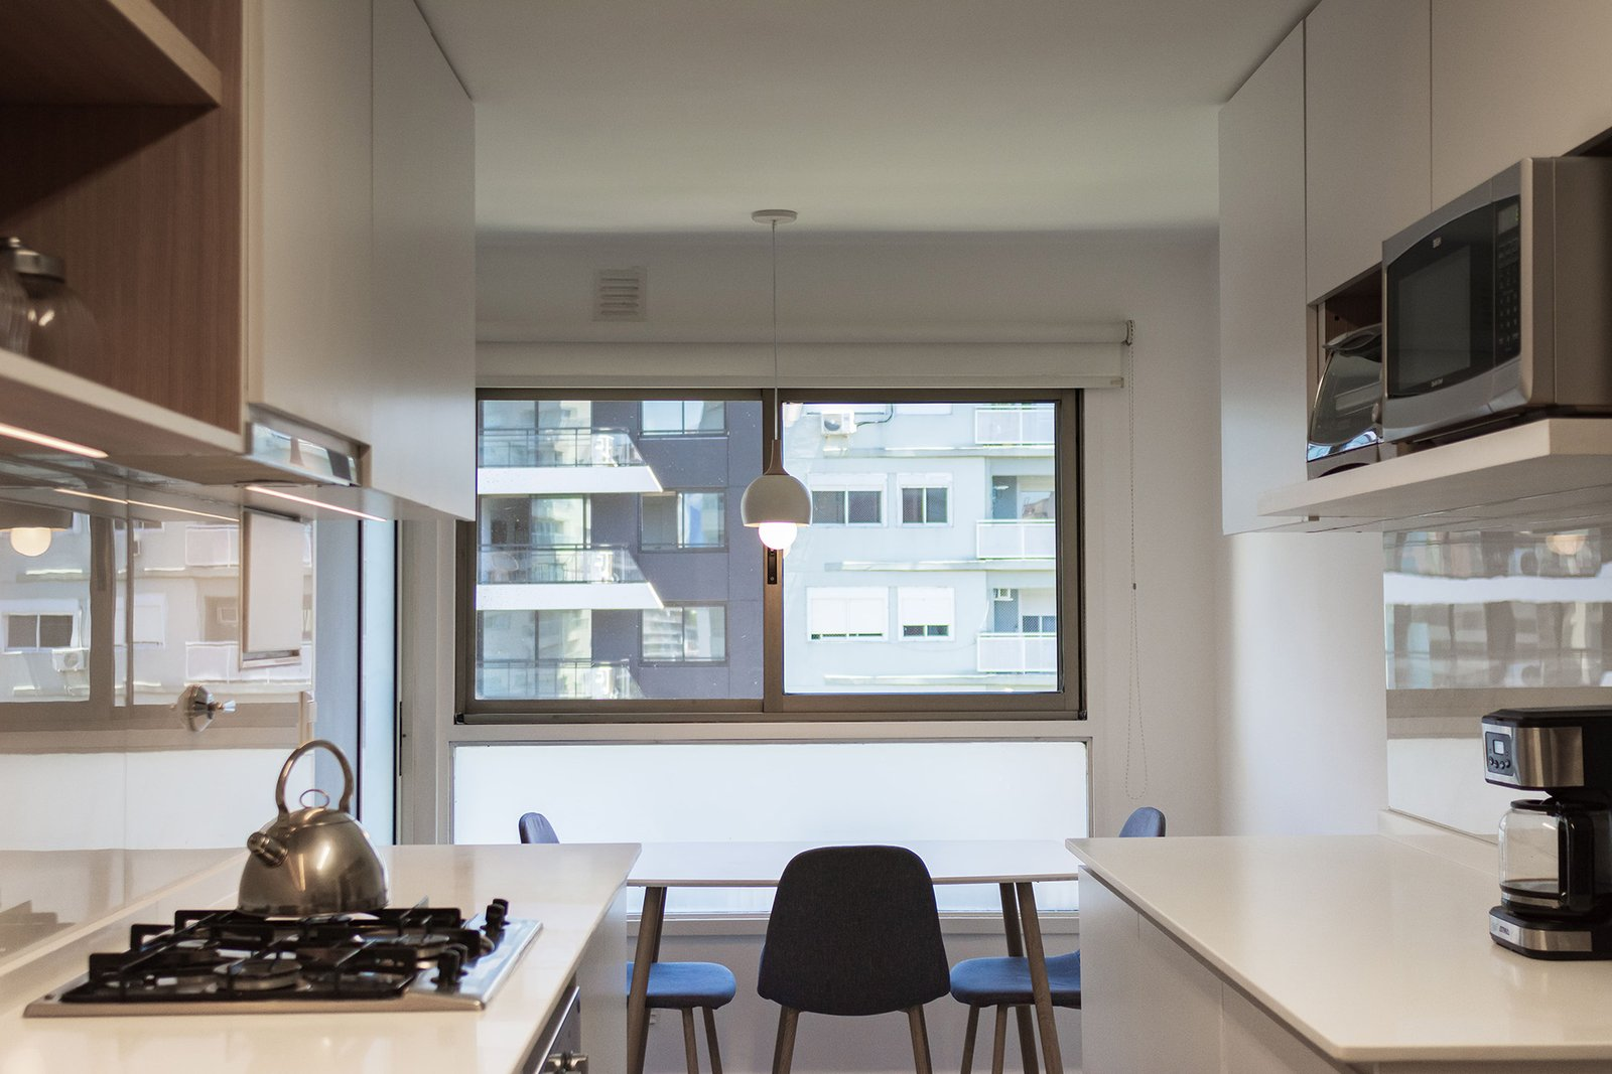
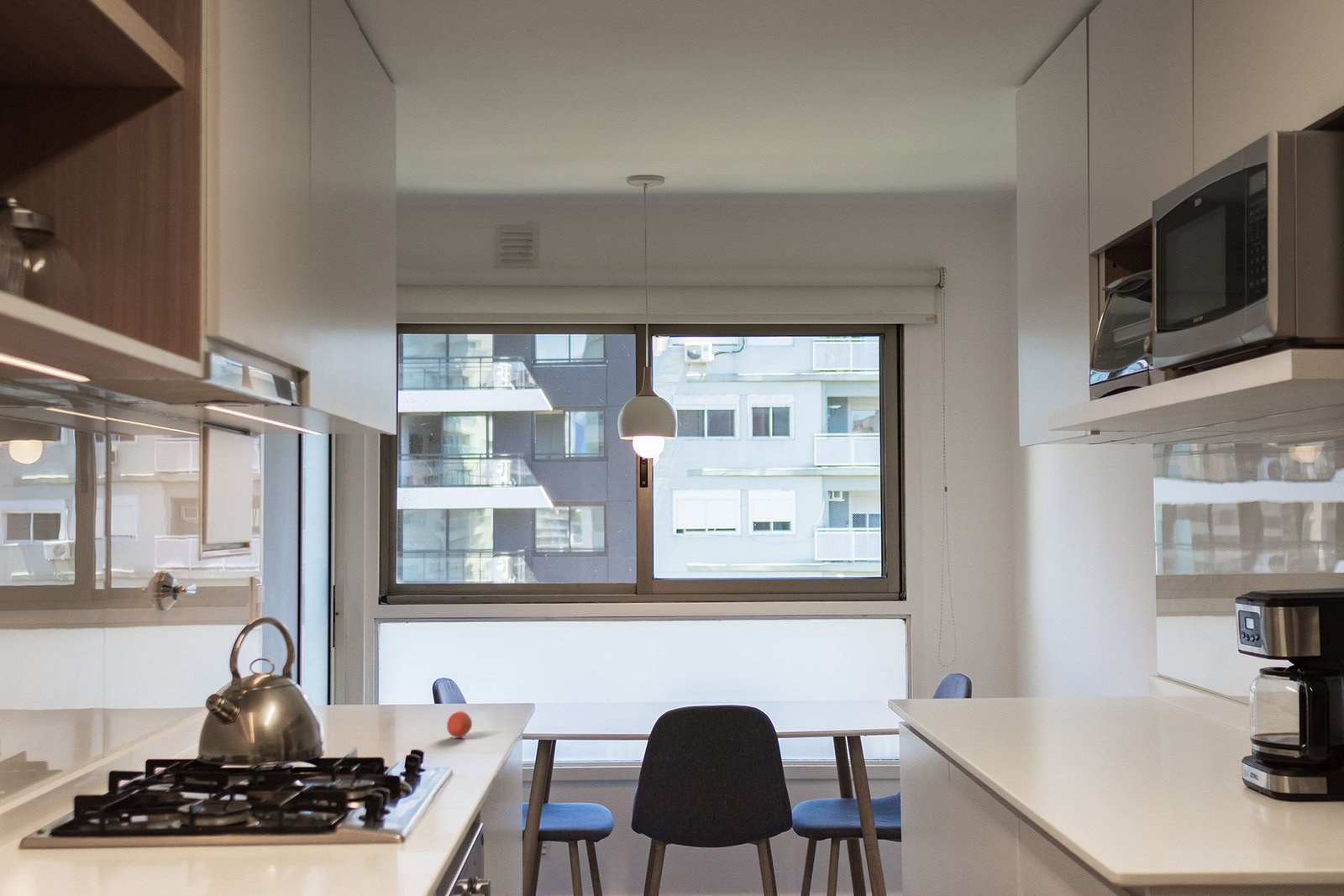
+ fruit [446,710,473,738]
